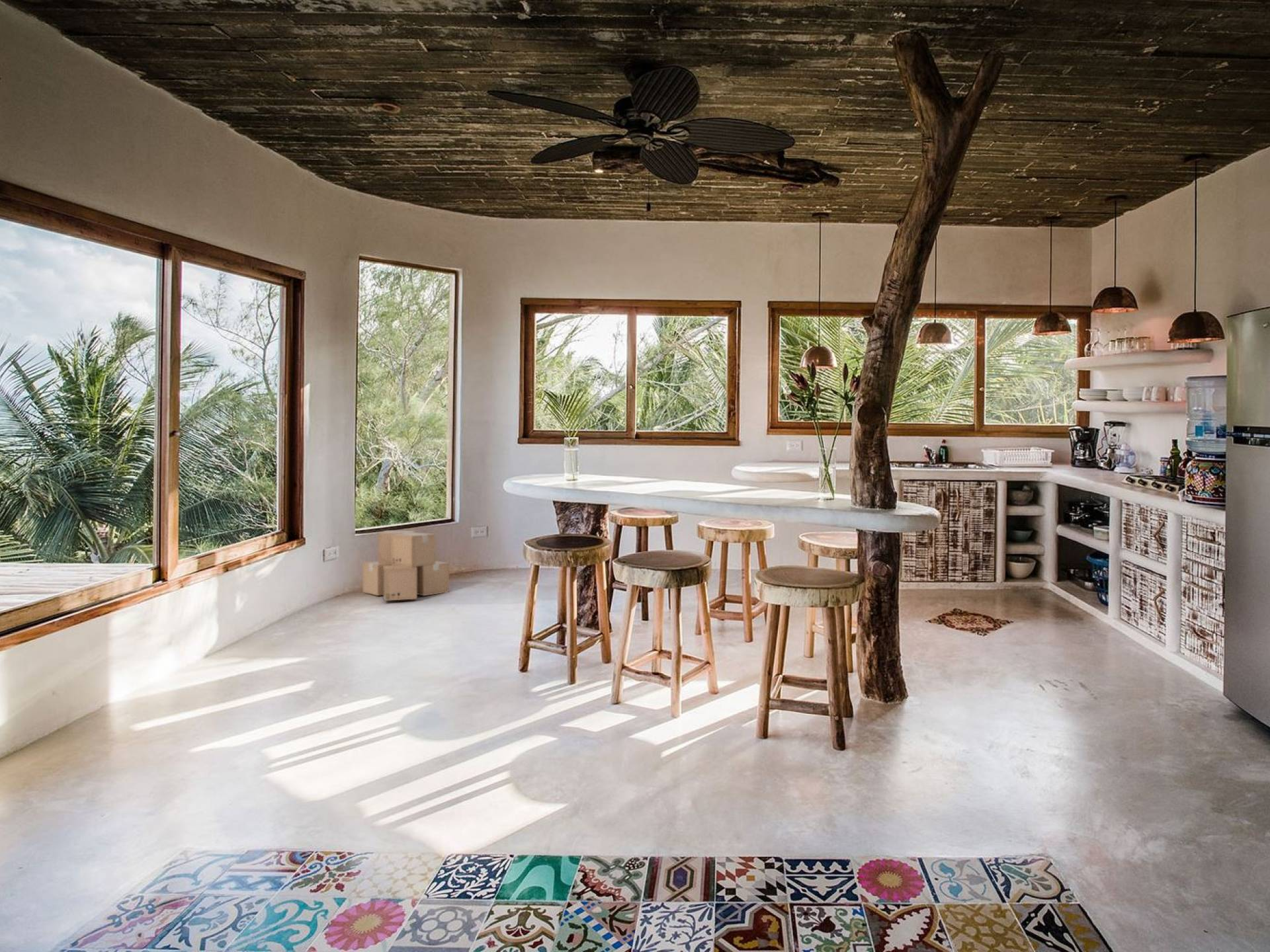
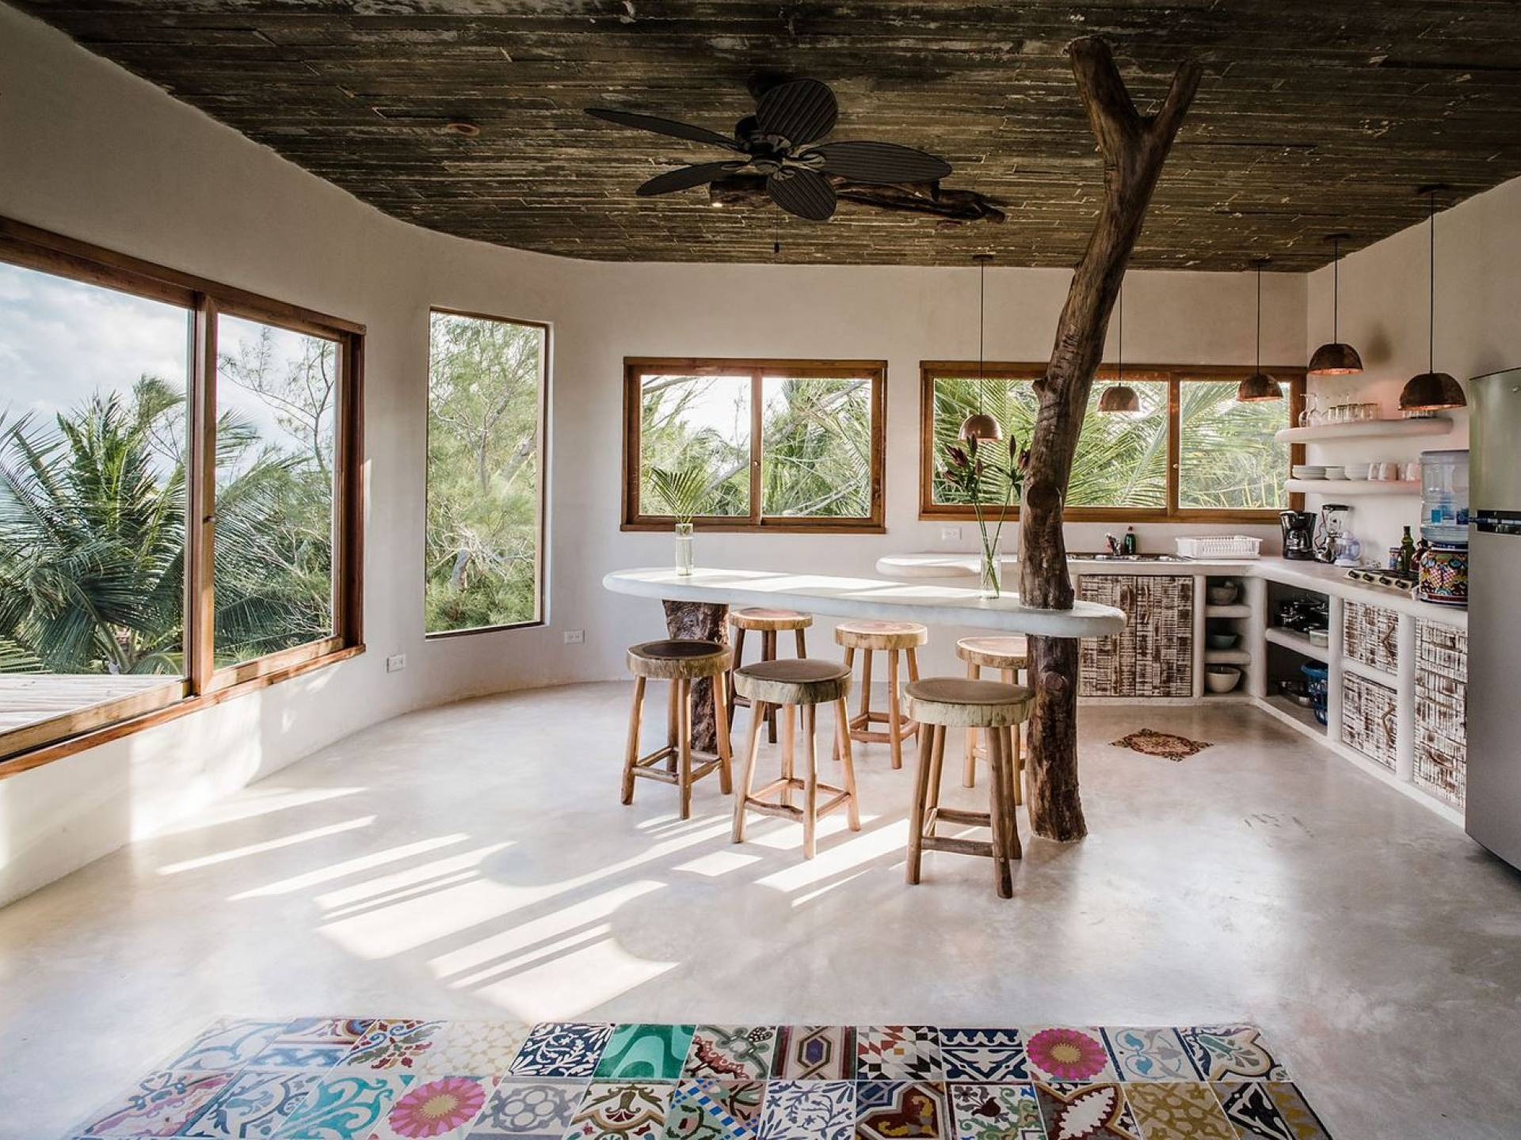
- cardboard box [362,530,450,602]
